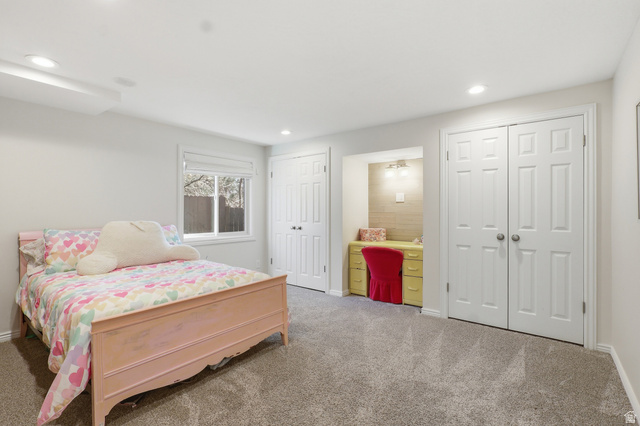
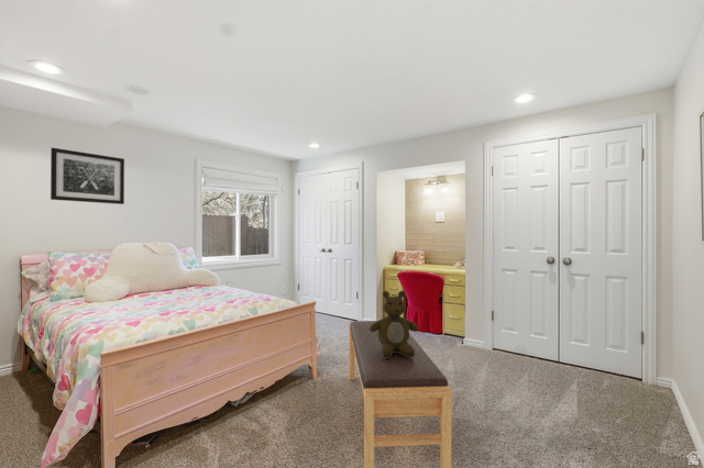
+ teddy bear [370,290,419,358]
+ bench [349,320,452,468]
+ wall art [50,146,125,205]
